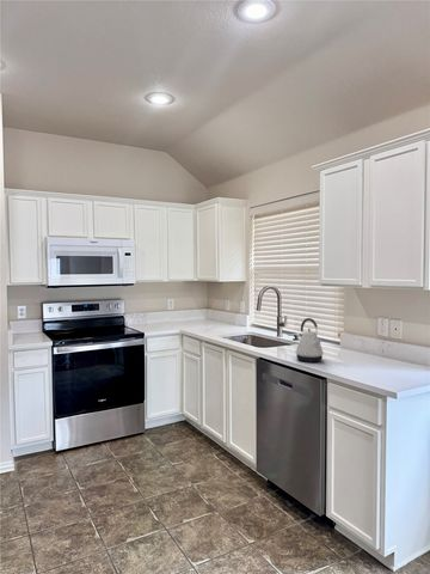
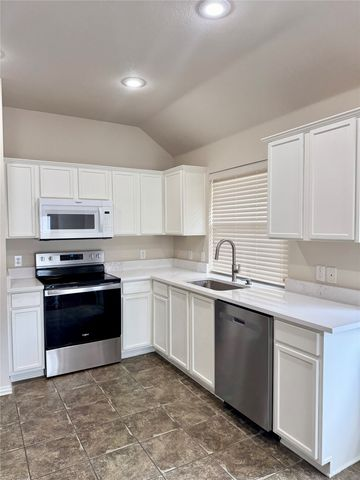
- kettle [295,317,325,364]
